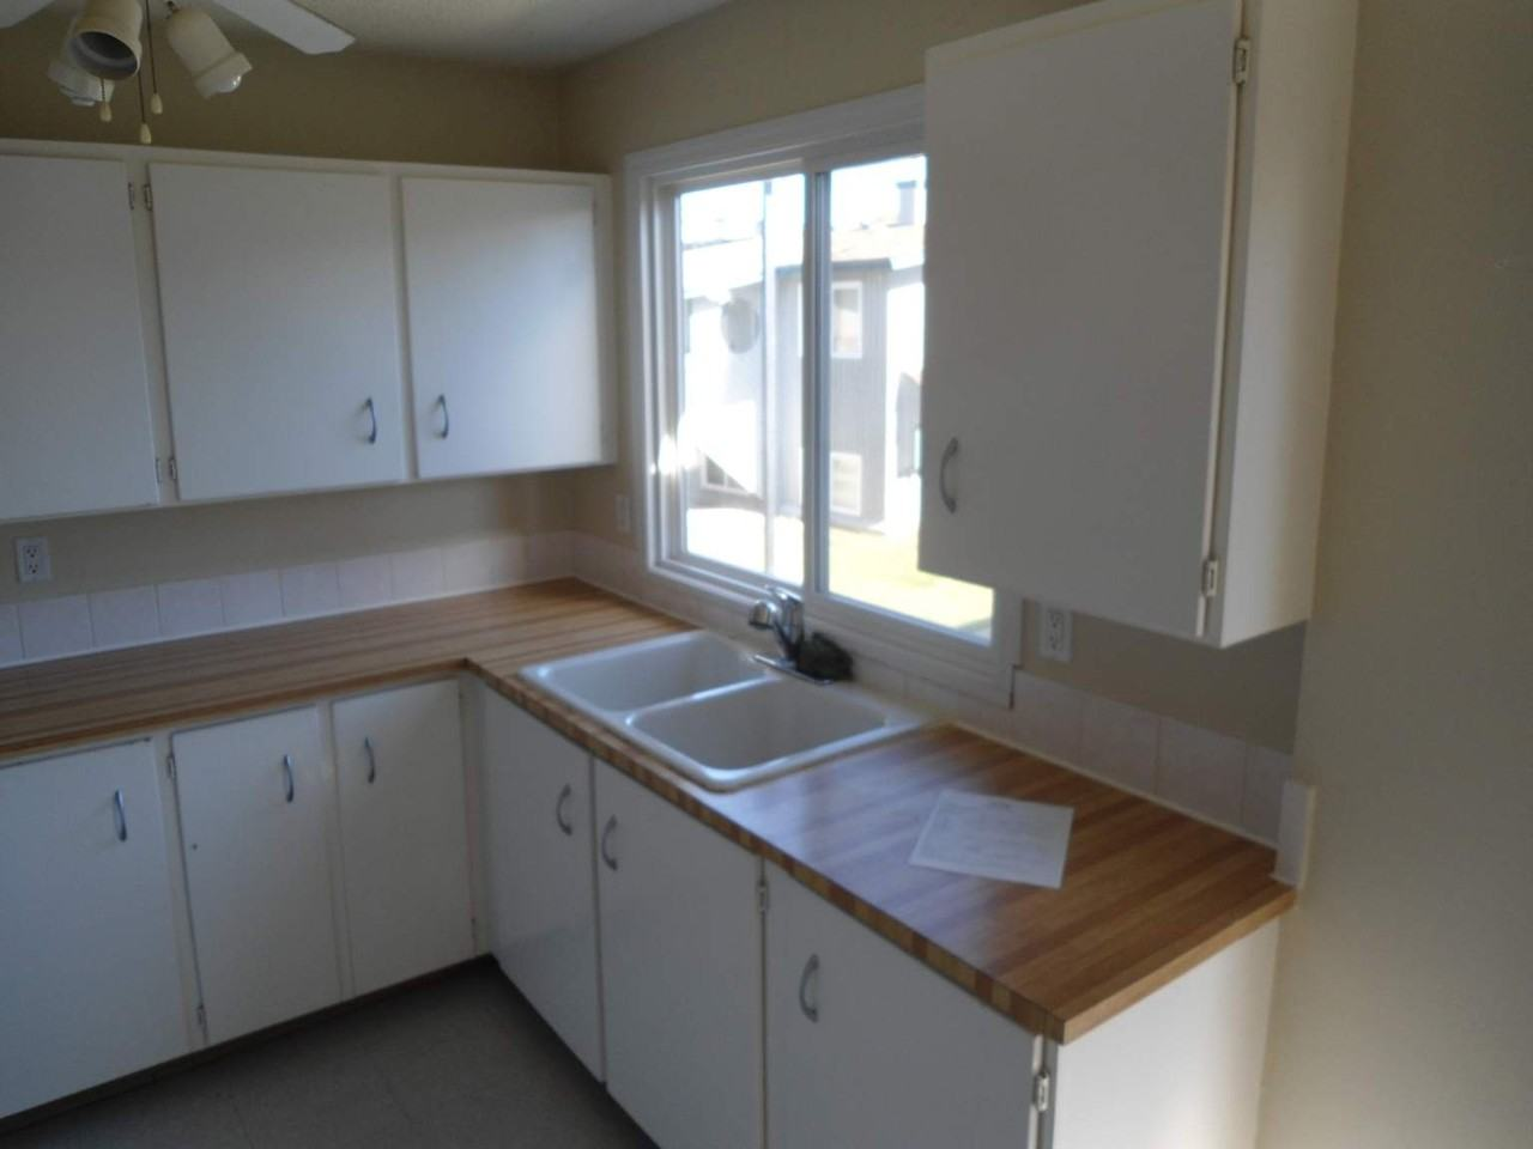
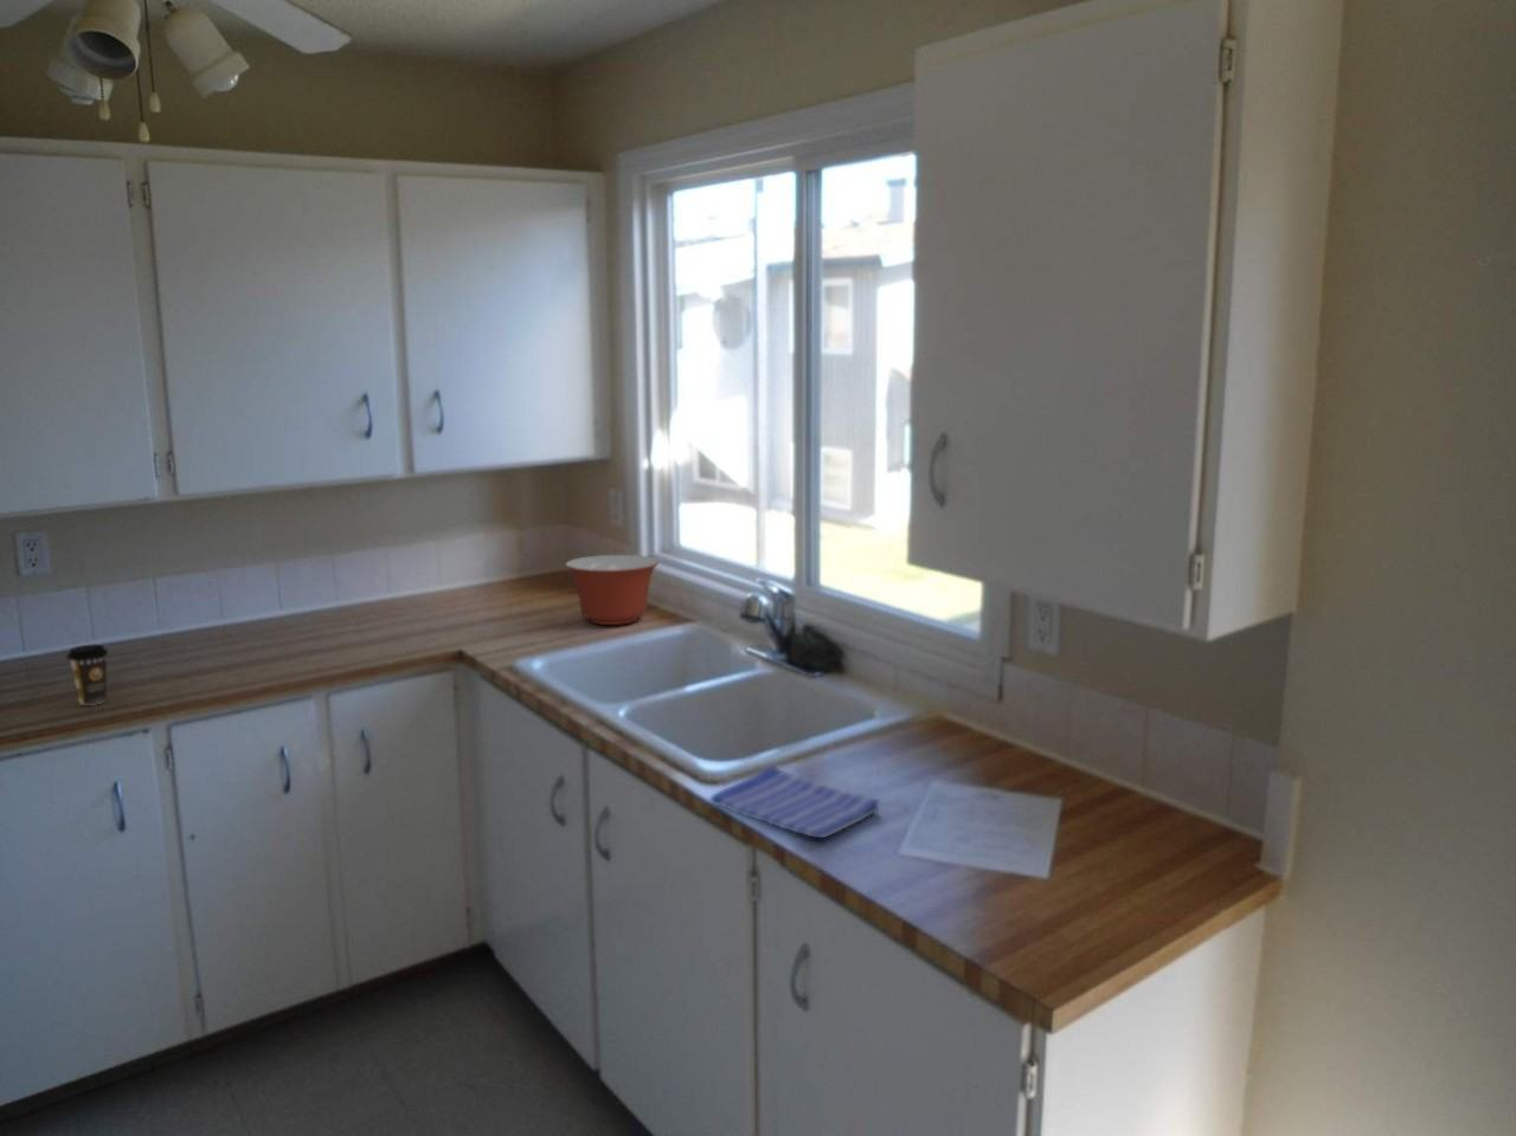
+ coffee cup [66,643,109,706]
+ dish towel [709,765,881,839]
+ mixing bowl [563,554,660,626]
